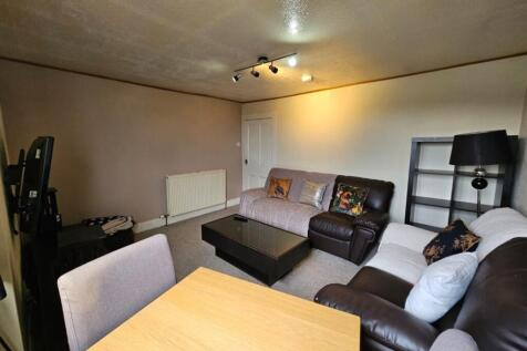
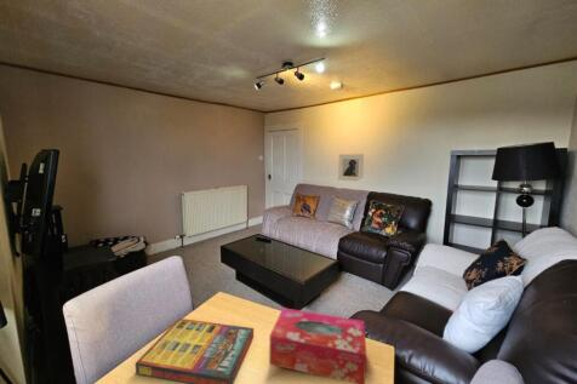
+ game compilation box [135,317,255,384]
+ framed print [337,153,365,183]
+ tissue box [268,306,367,384]
